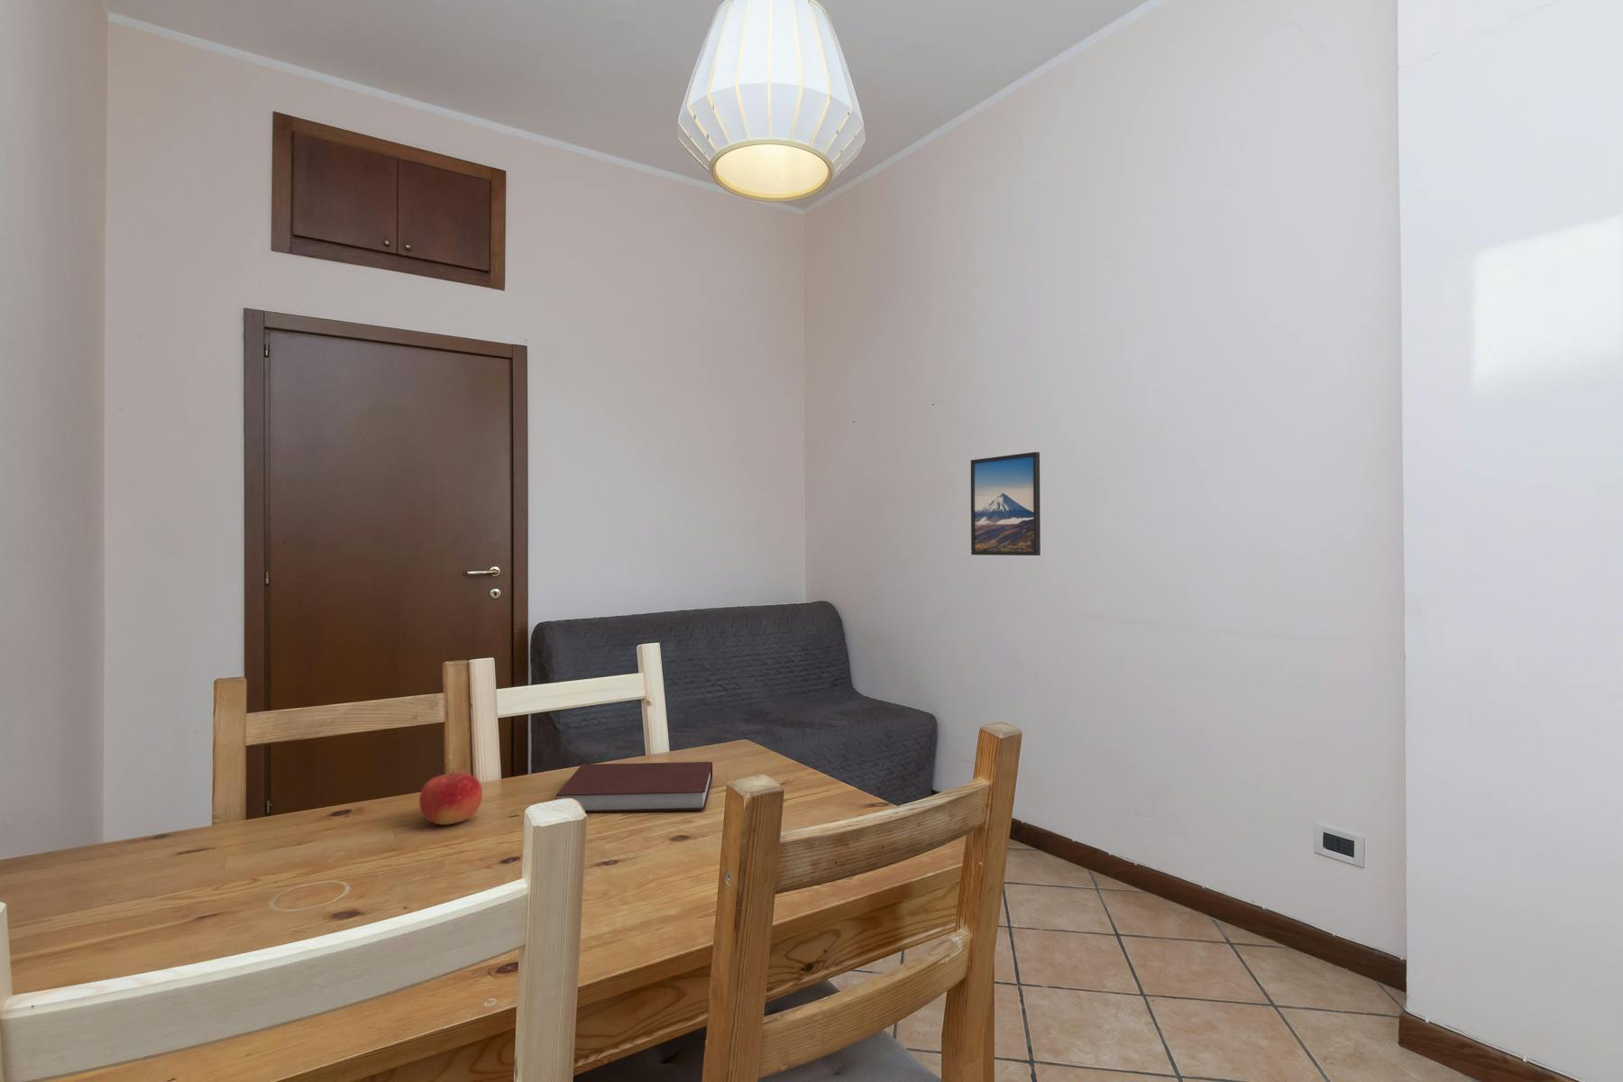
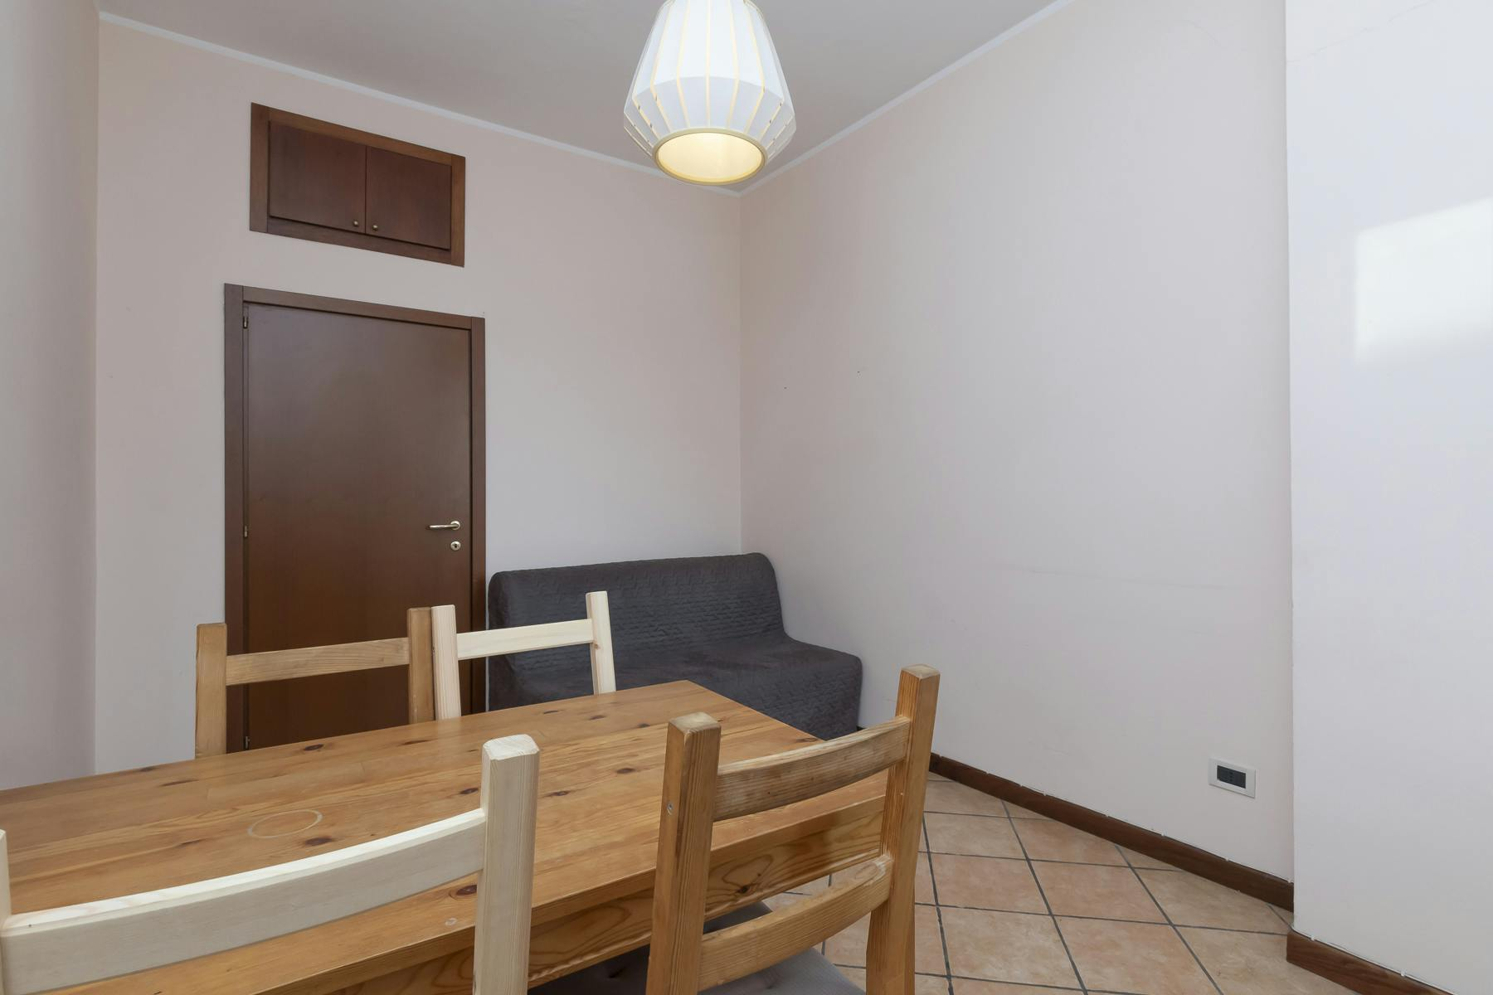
- notebook [555,761,714,813]
- fruit [418,768,483,825]
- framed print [970,450,1041,557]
